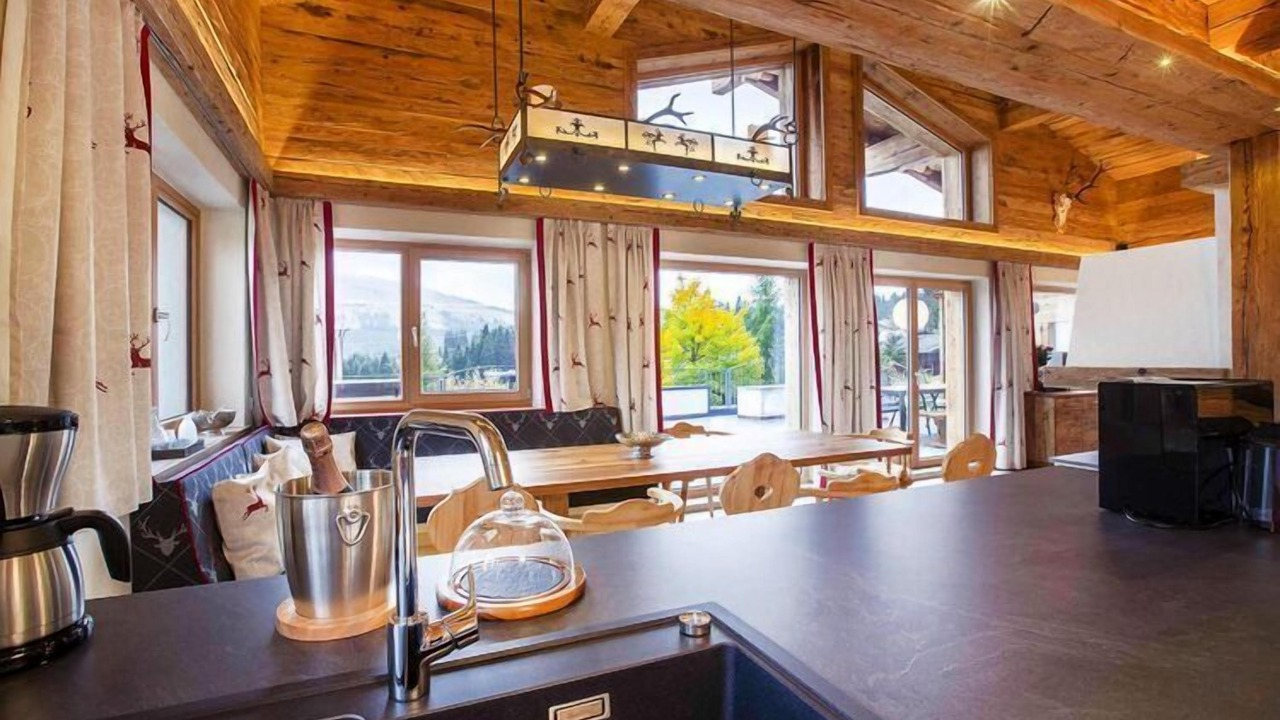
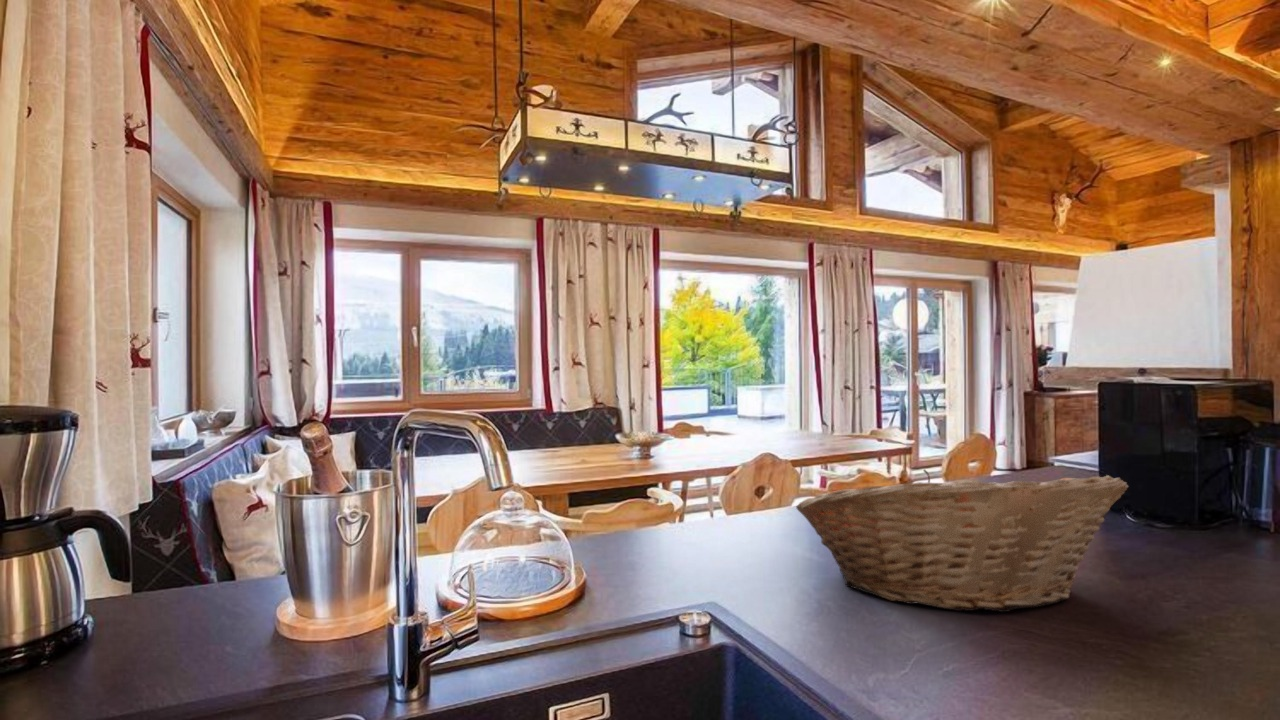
+ fruit basket [795,468,1130,613]
